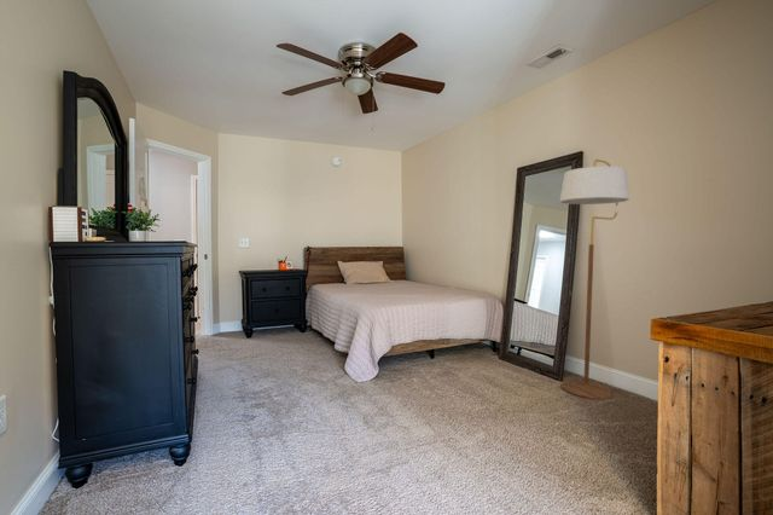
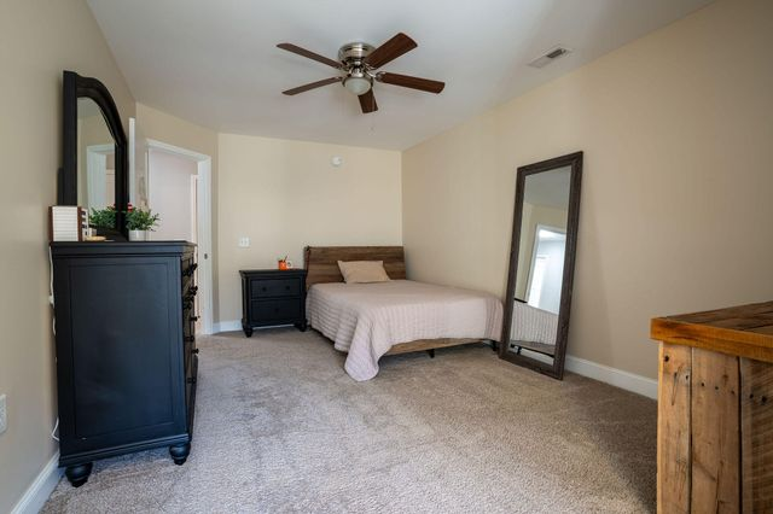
- floor lamp [559,158,630,400]
